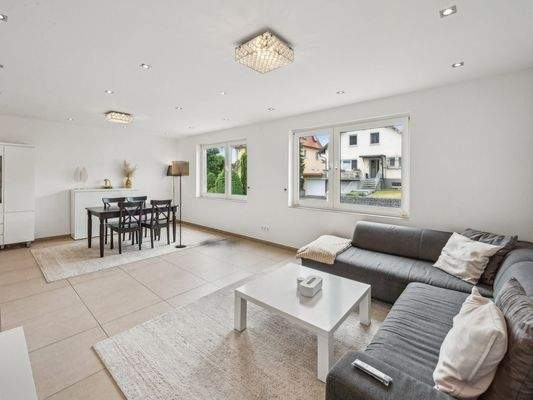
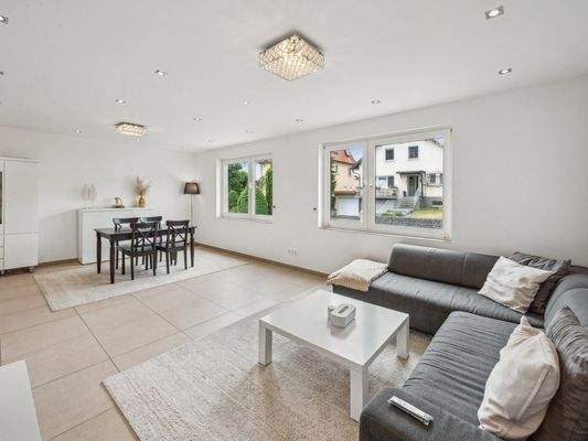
- floor lamp [171,160,190,248]
